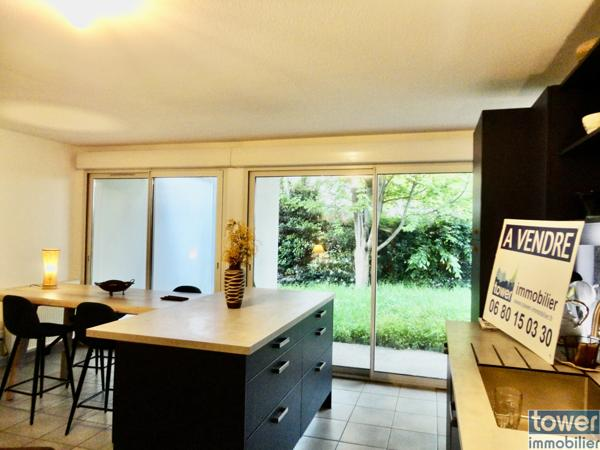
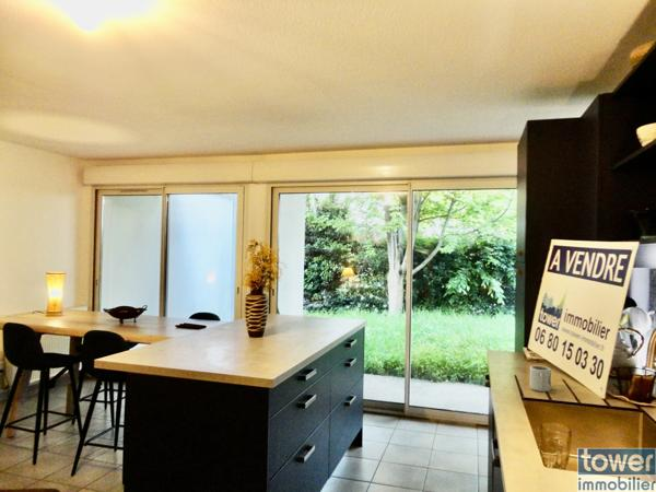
+ cup [529,364,552,393]
